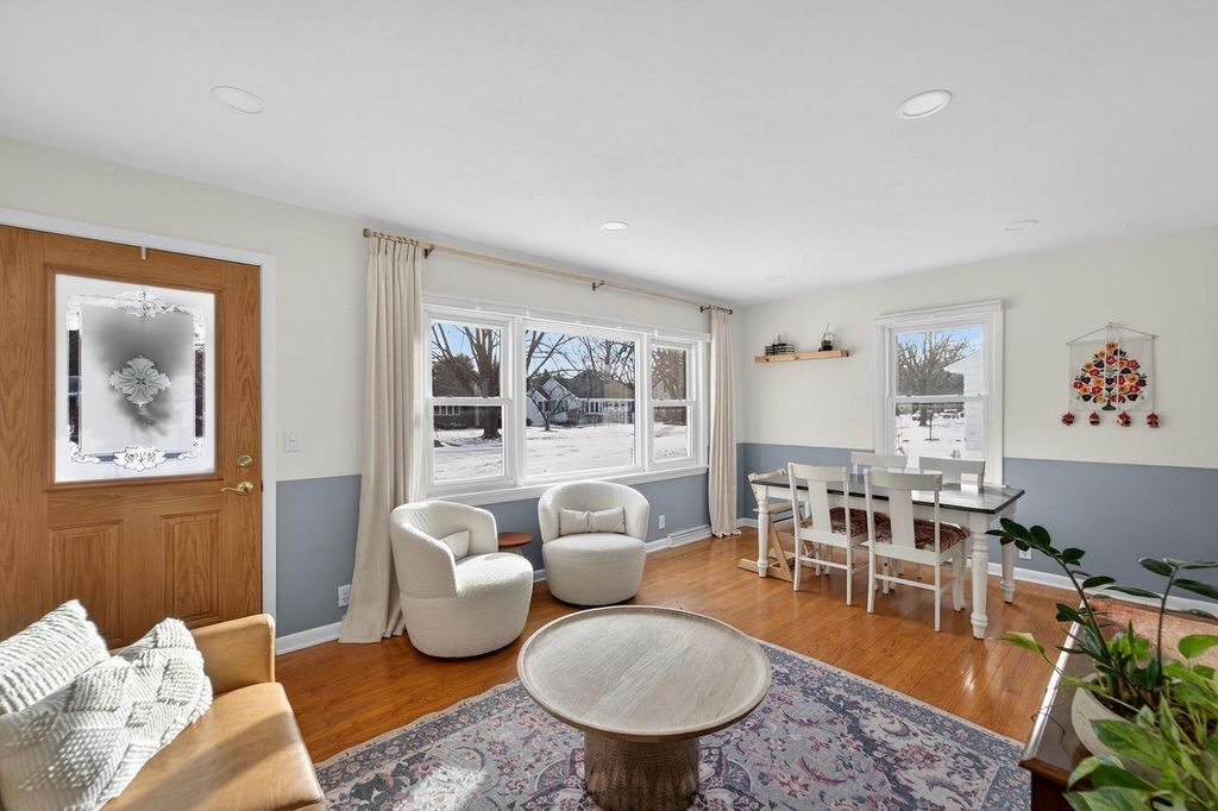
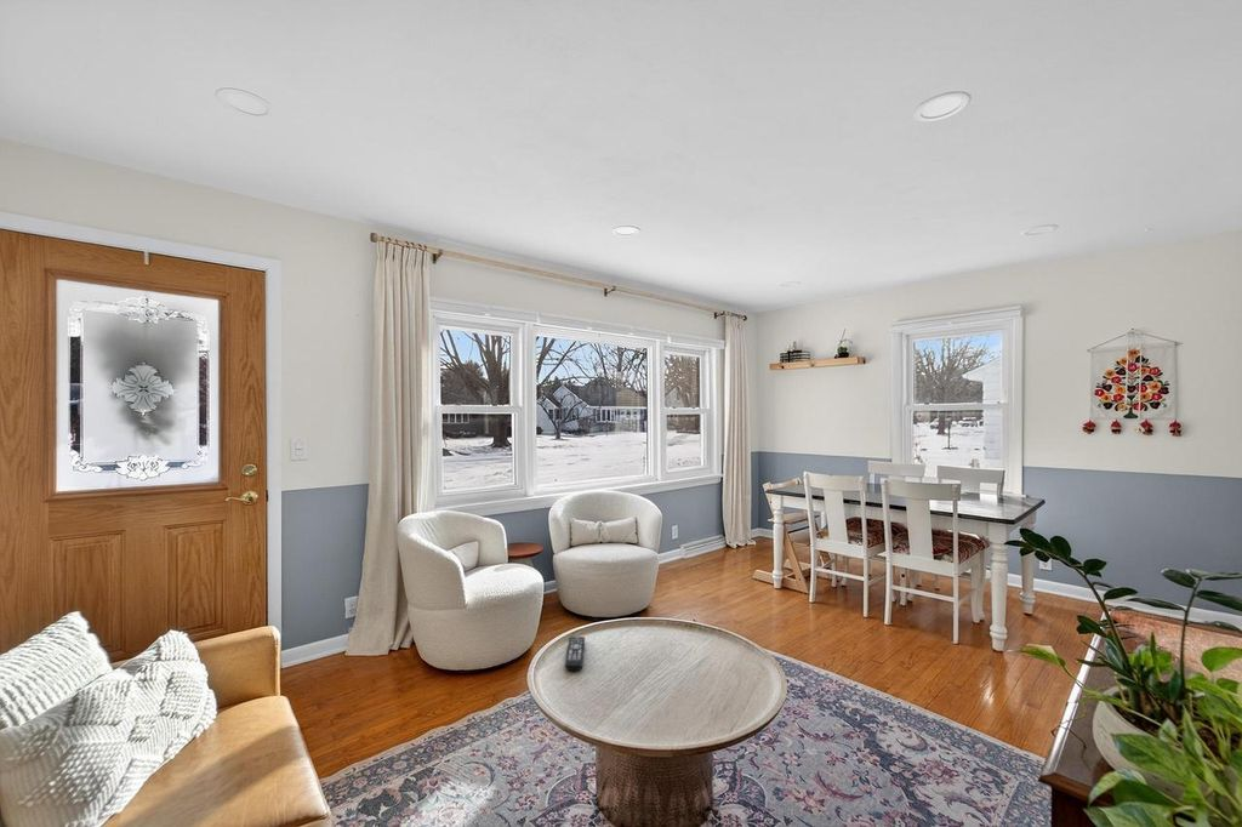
+ remote control [564,635,586,672]
